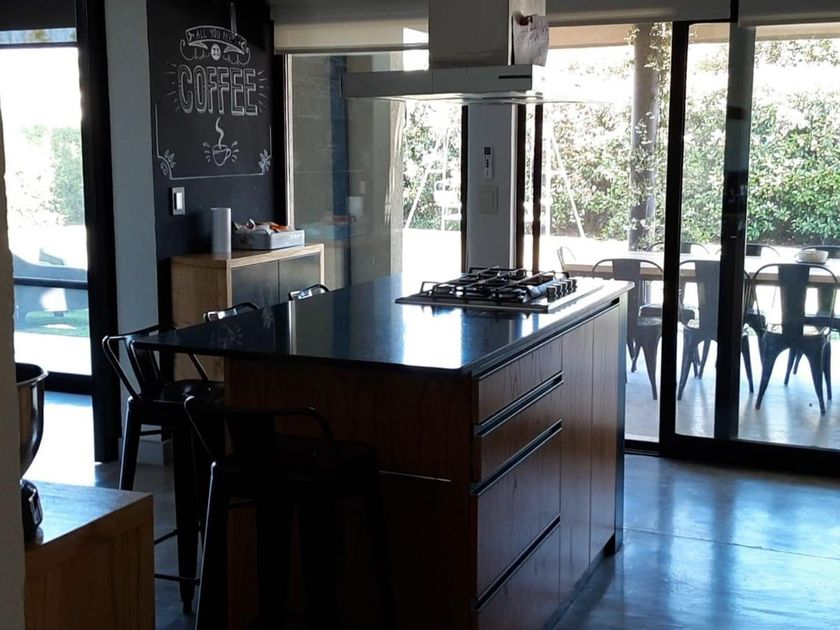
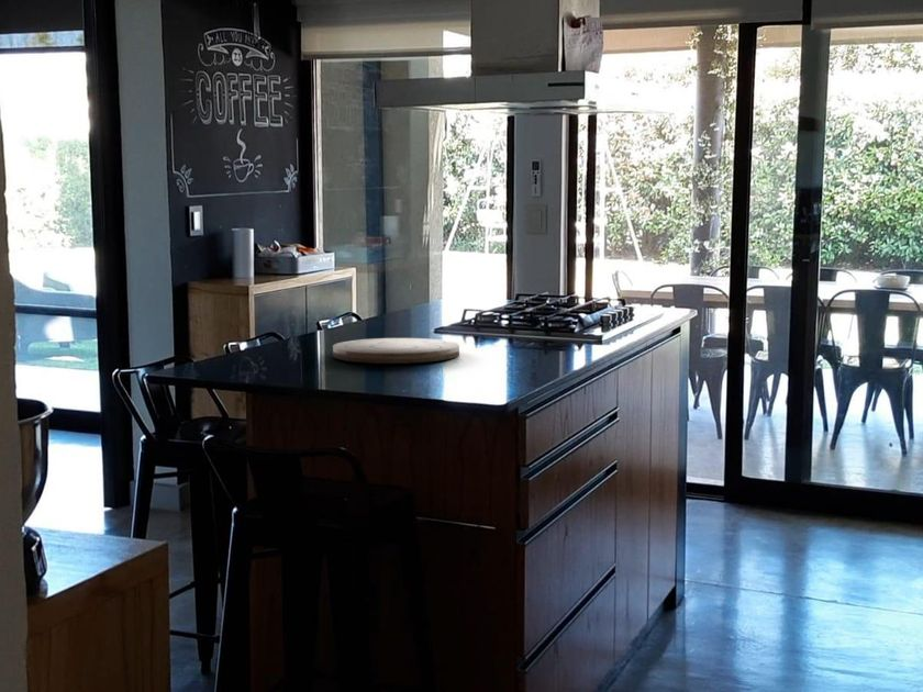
+ cutting board [332,337,460,365]
